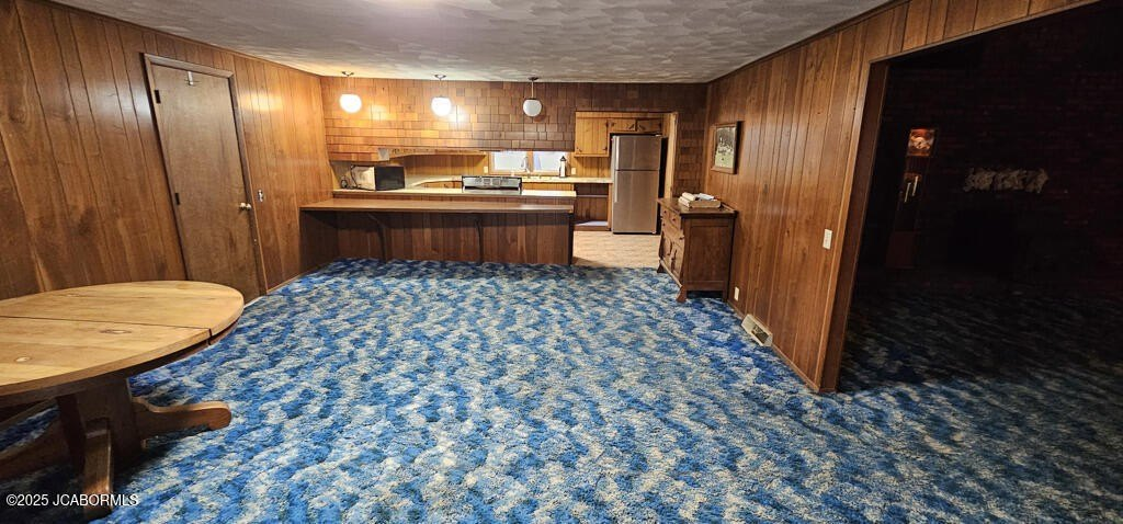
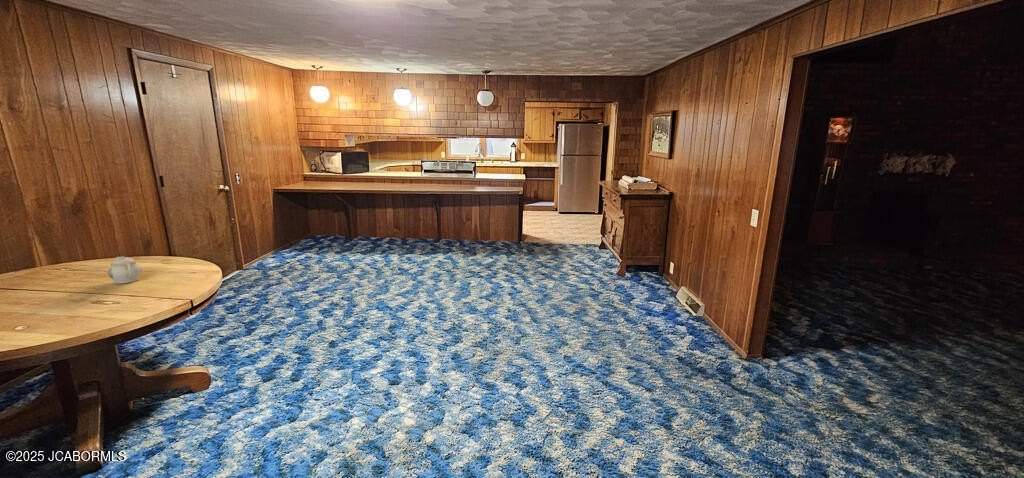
+ teapot [107,255,143,285]
